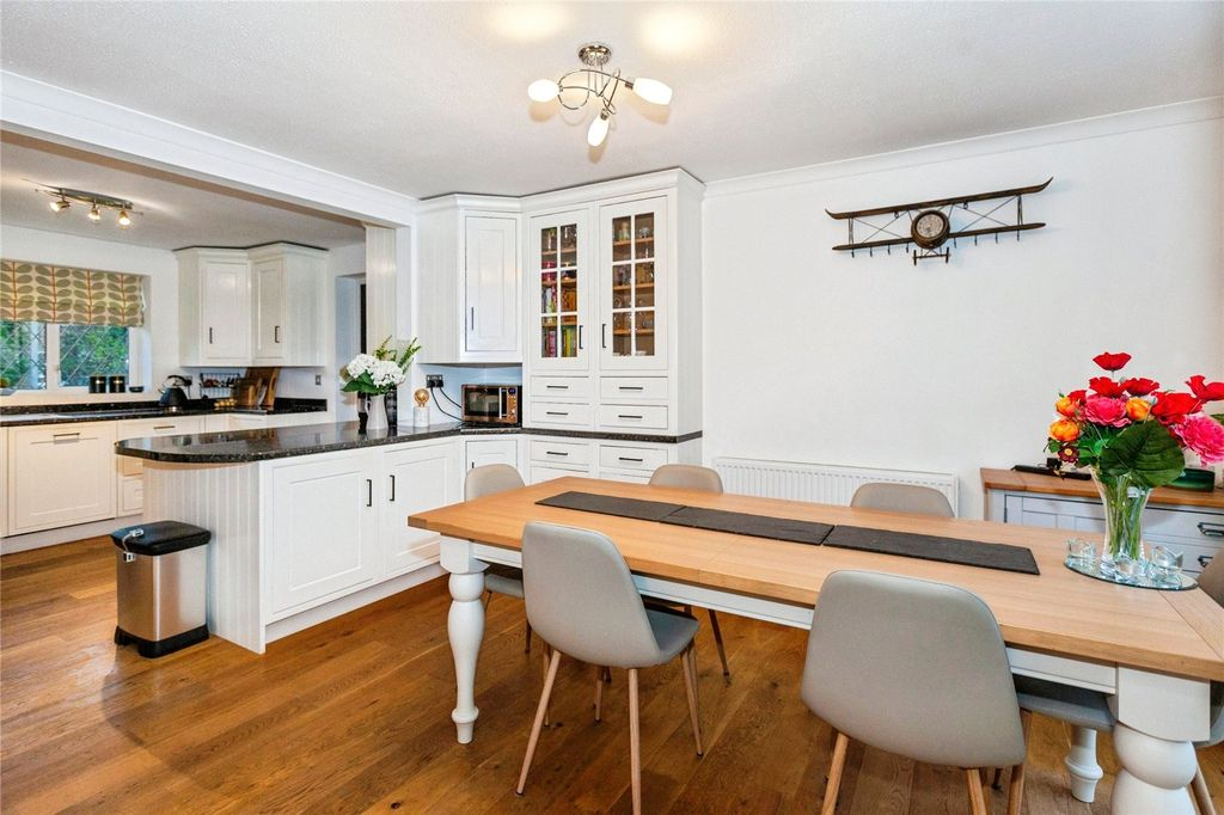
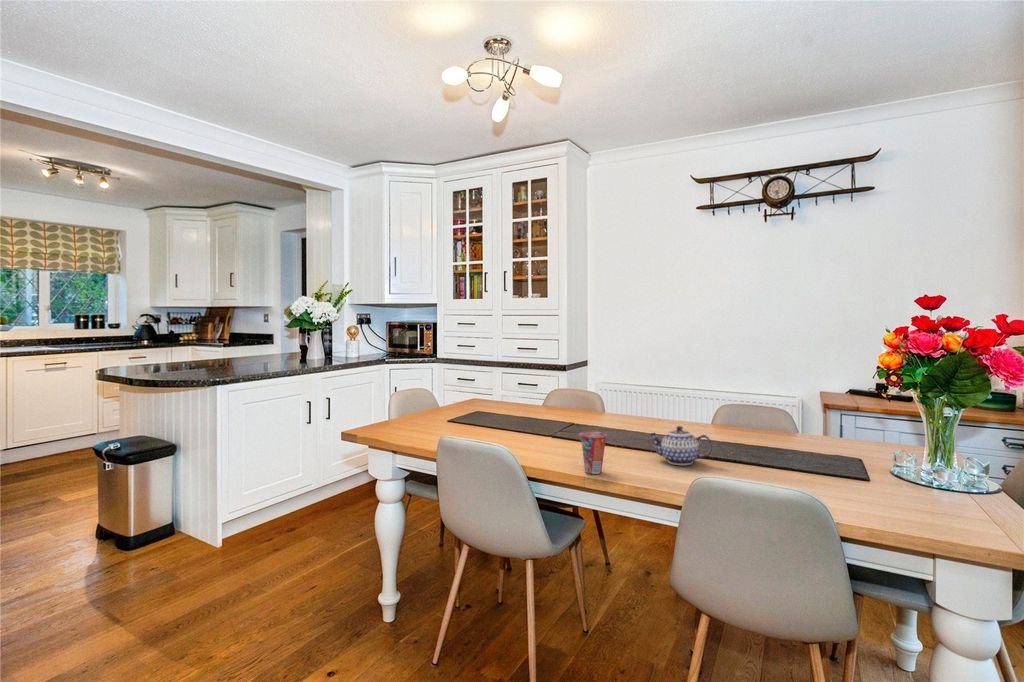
+ teapot [648,425,713,466]
+ cup [576,430,608,475]
